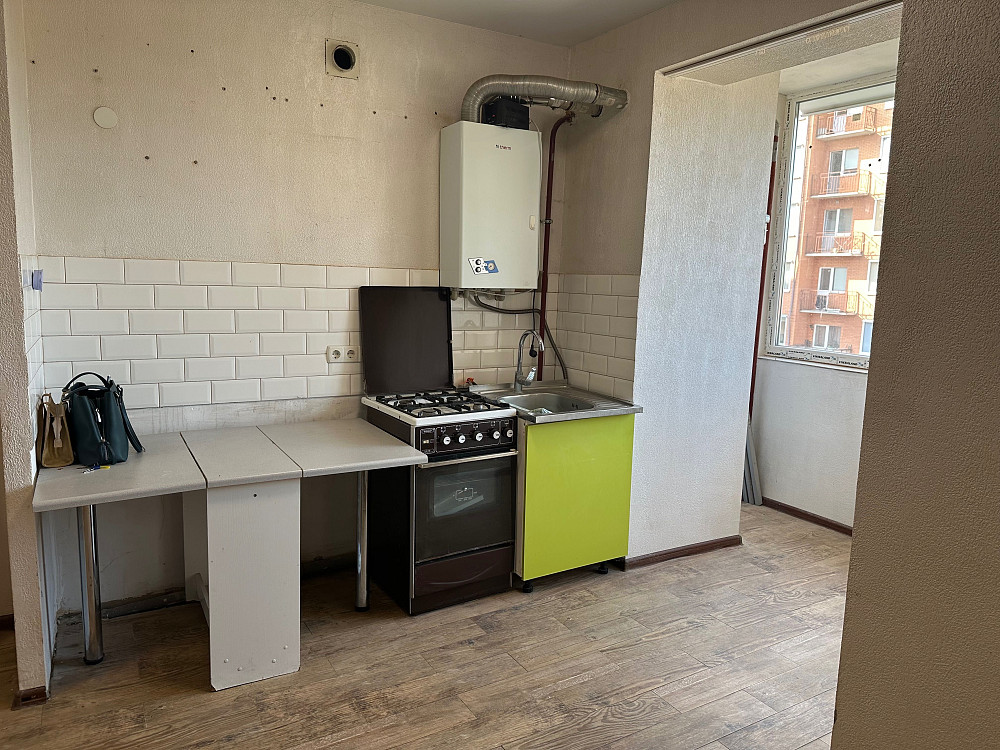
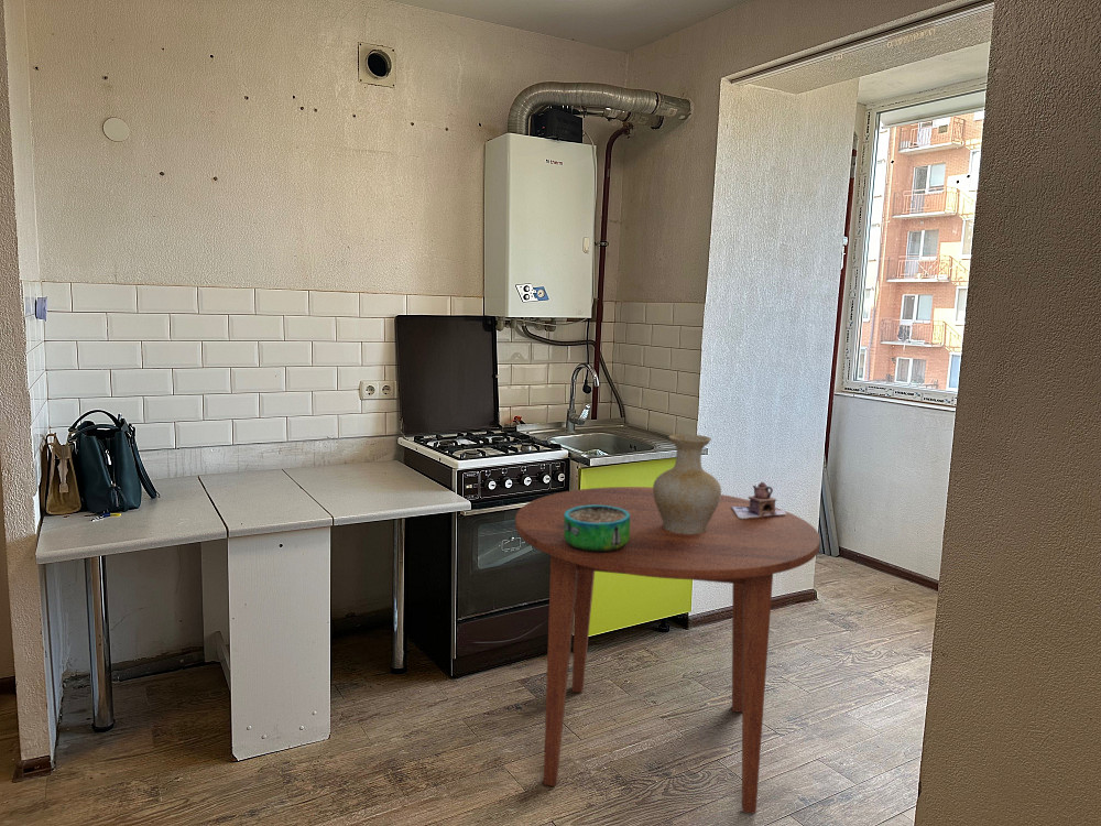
+ dining table [514,486,821,815]
+ decorative bowl [564,504,630,553]
+ teapot [731,481,786,520]
+ vase [652,433,722,534]
